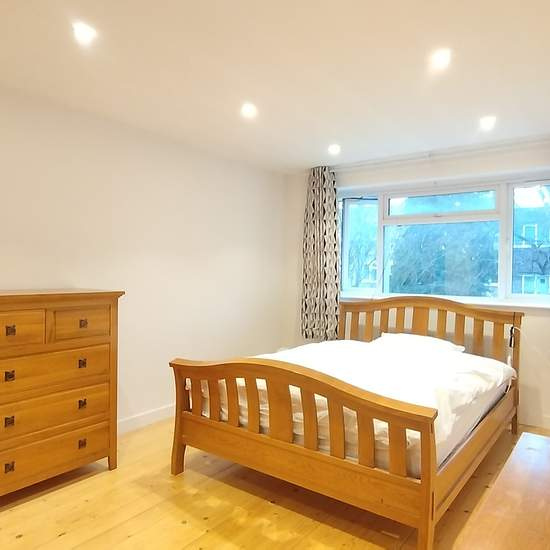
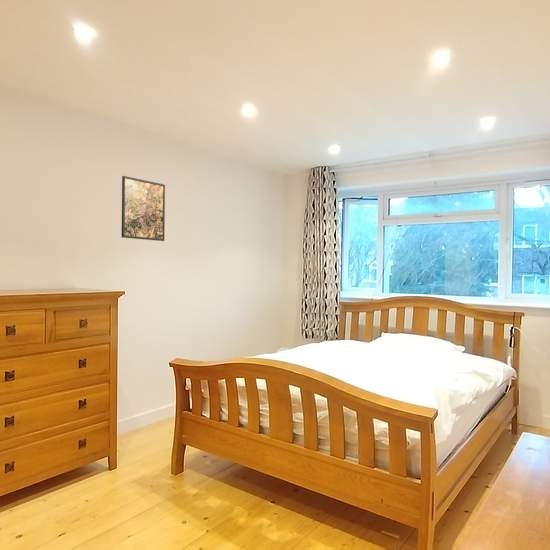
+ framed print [120,175,166,242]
